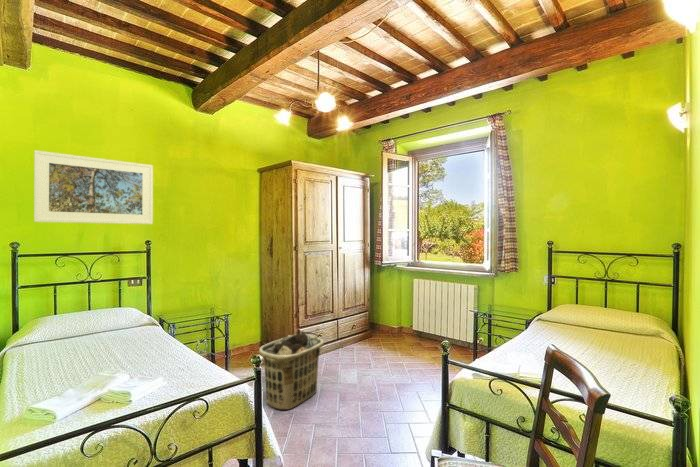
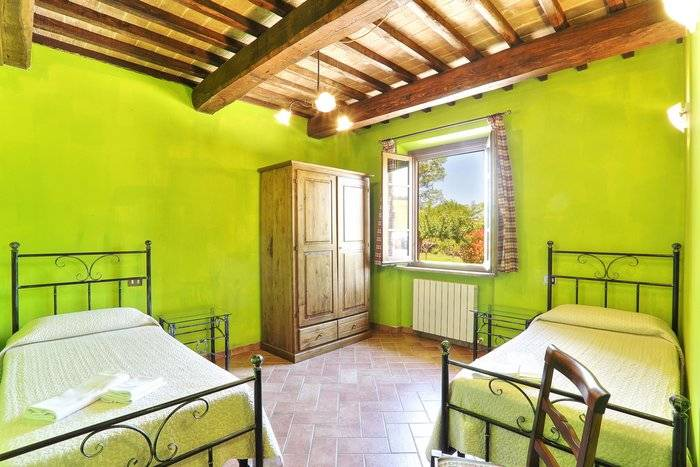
- clothes hamper [258,330,325,411]
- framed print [33,149,154,225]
